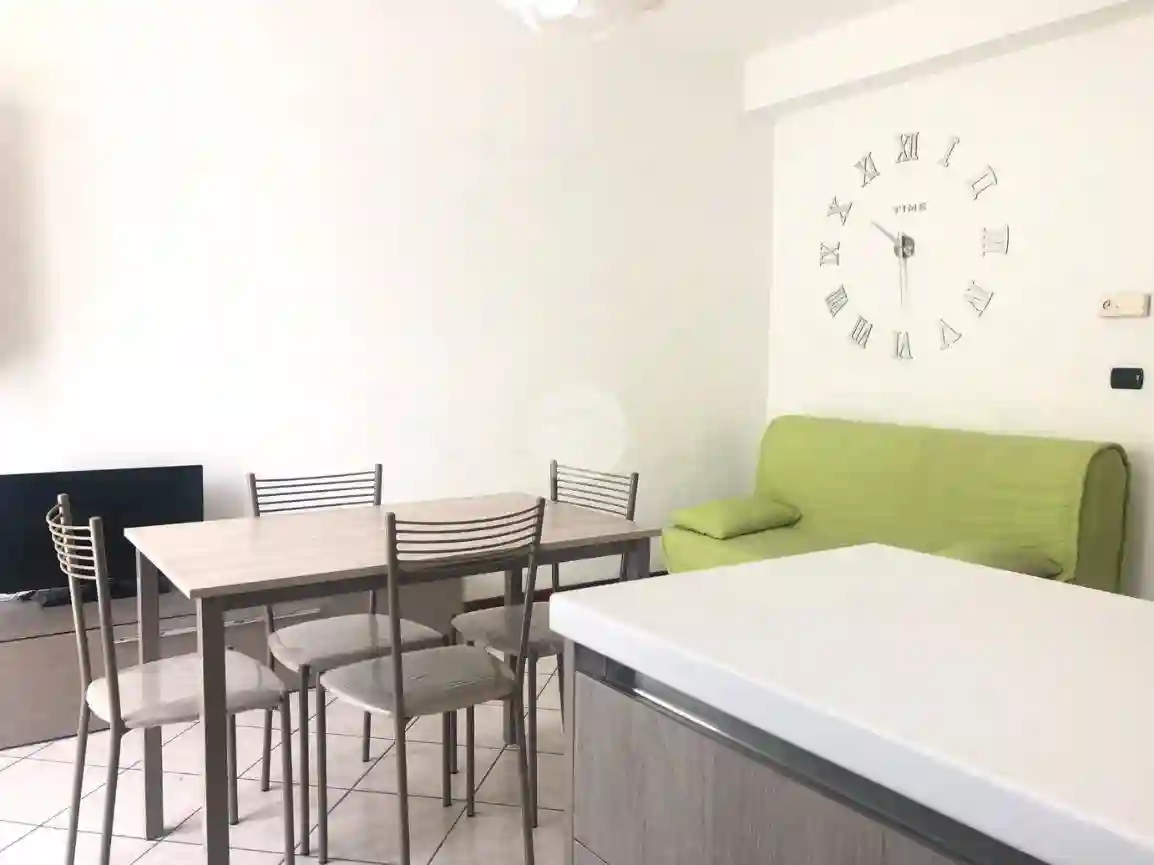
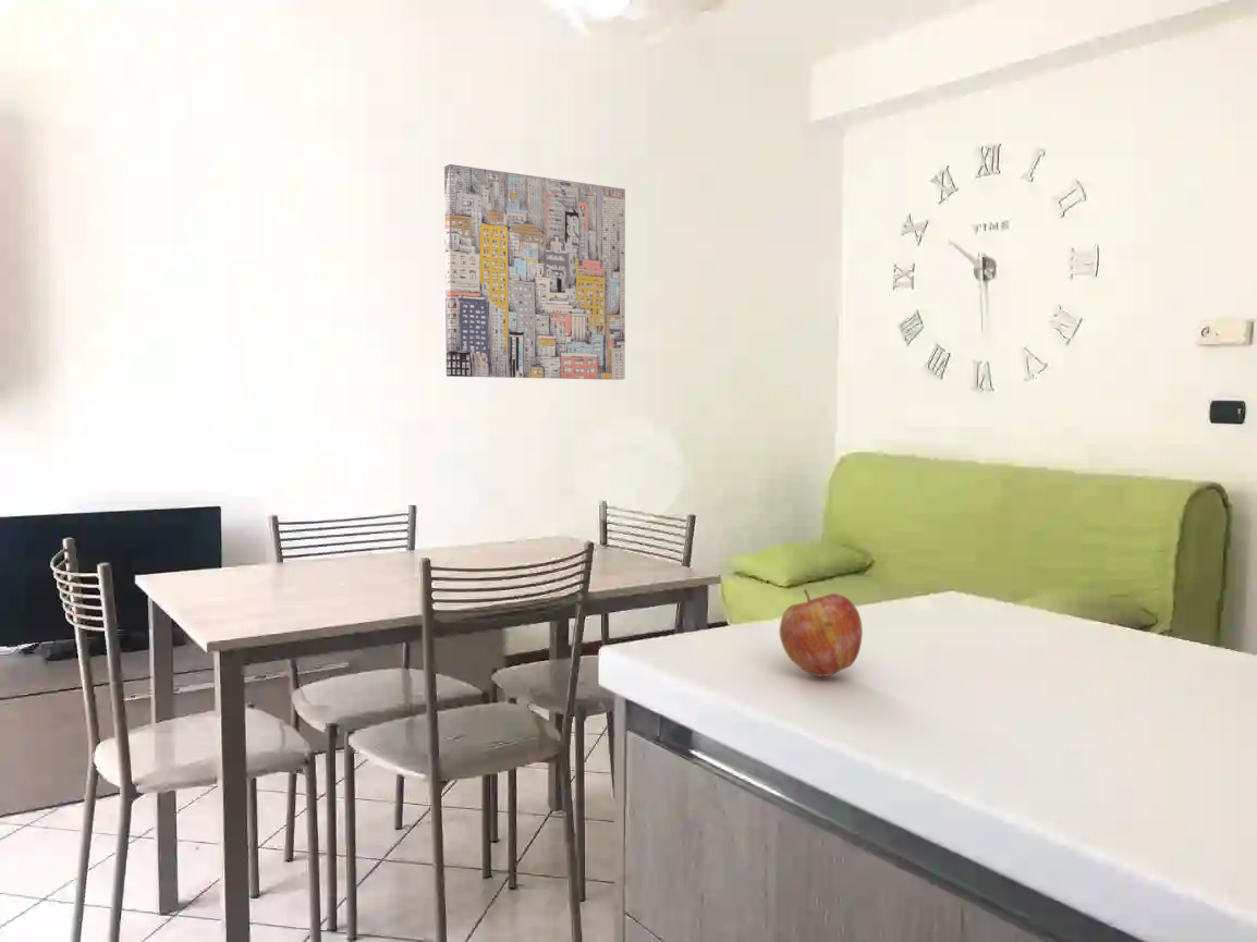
+ apple [779,589,864,678]
+ wall art [443,163,626,381]
